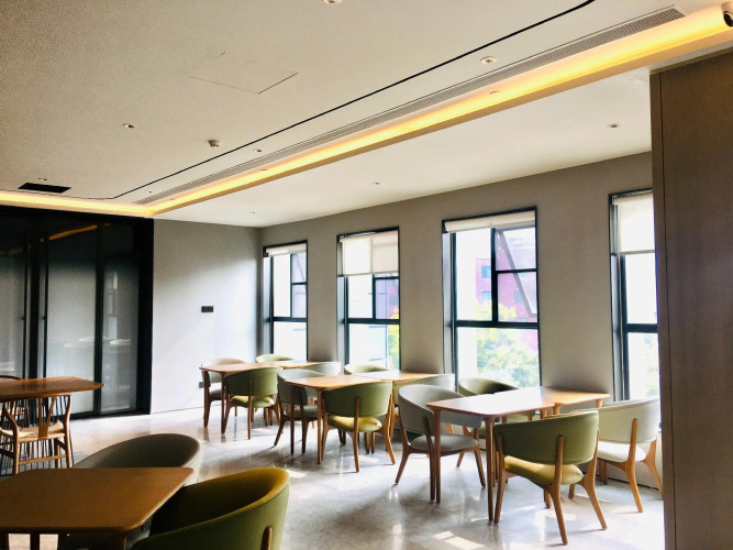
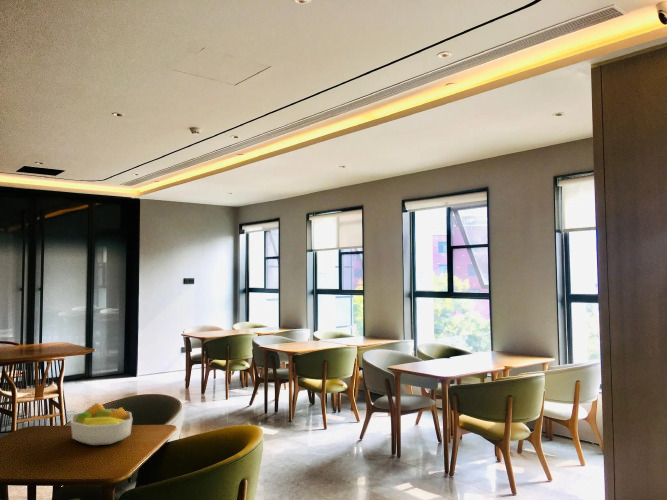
+ fruit bowl [70,402,133,446]
